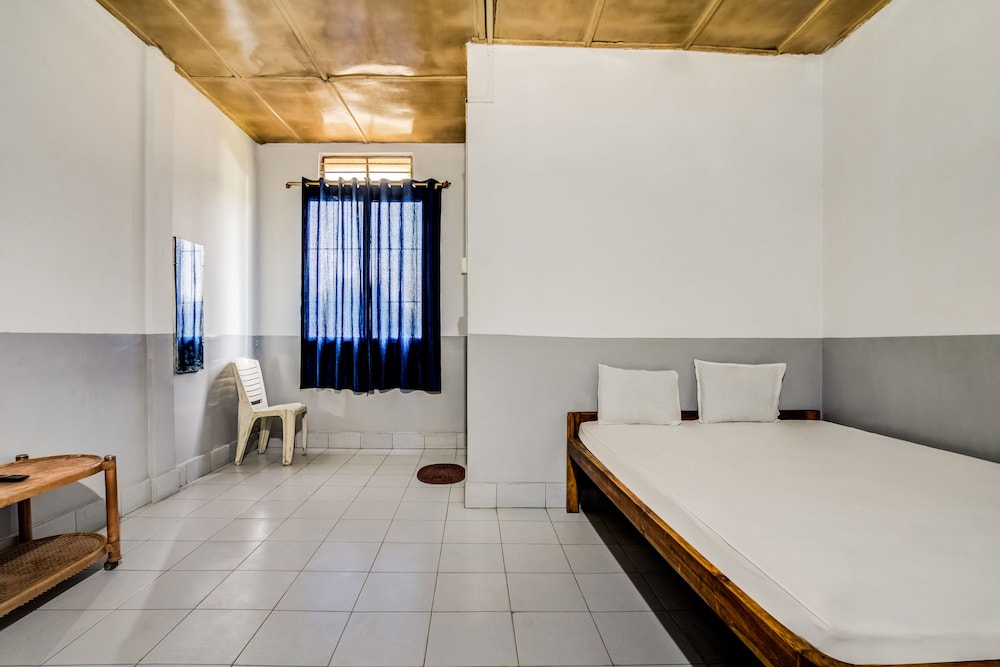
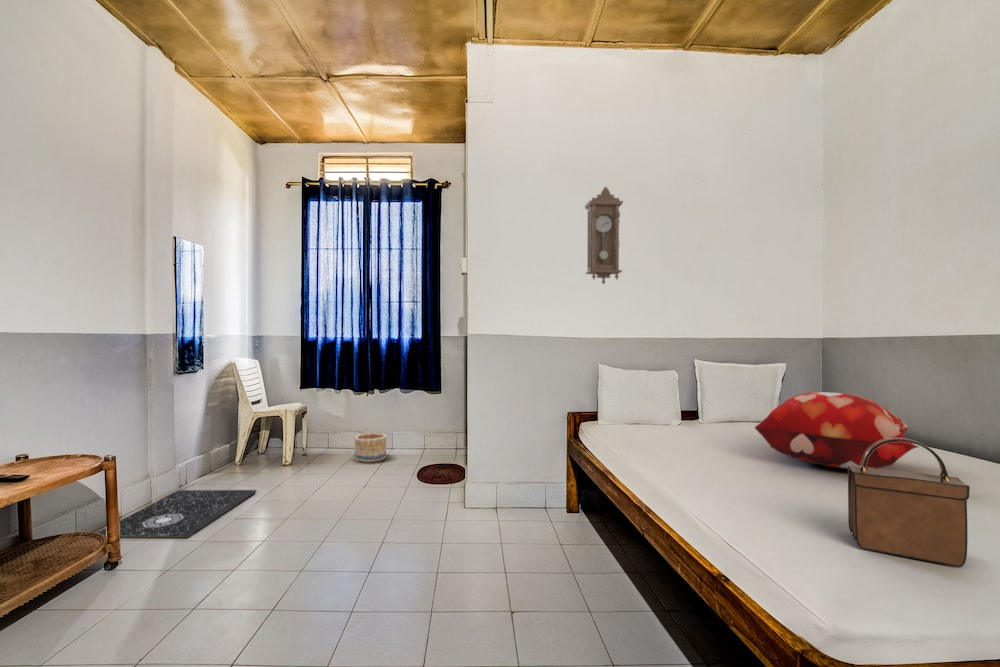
+ handbag [847,437,971,568]
+ pendulum clock [584,186,624,285]
+ basket [353,431,388,463]
+ decorative pillow [754,391,920,470]
+ bath mat [95,489,258,539]
